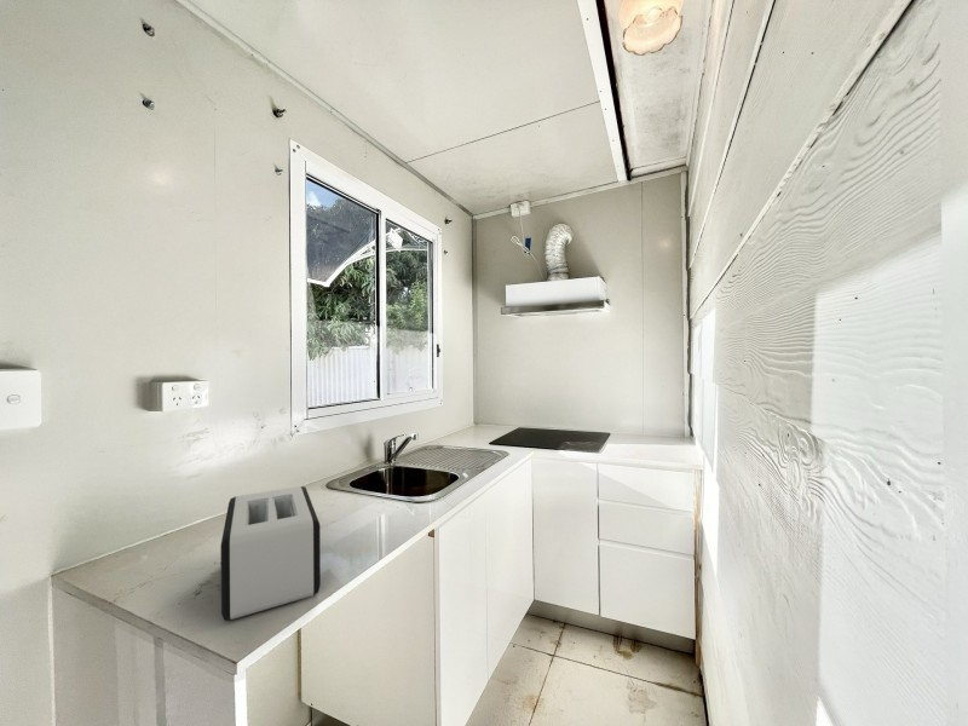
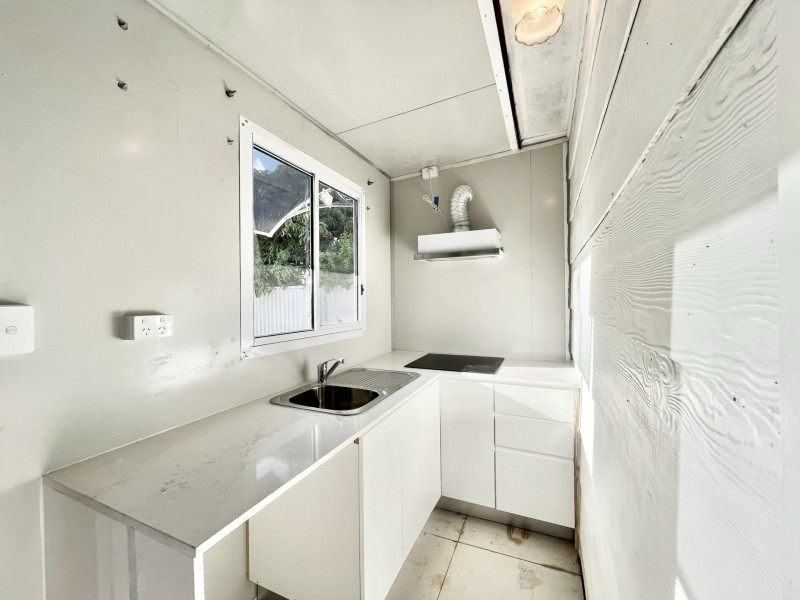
- toaster [219,485,322,621]
